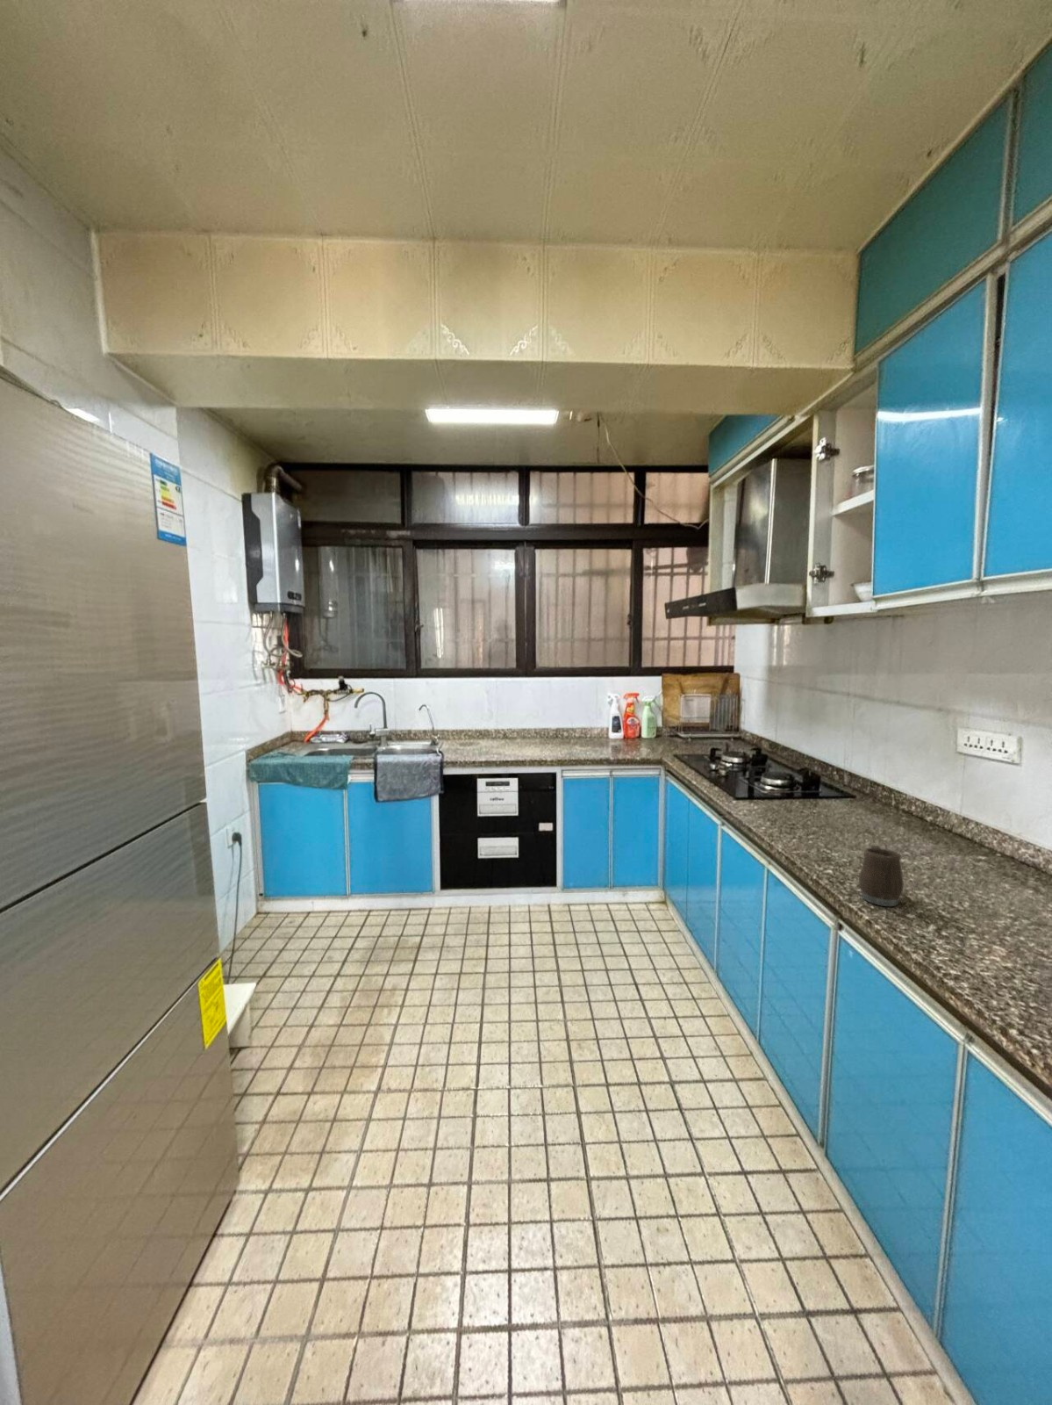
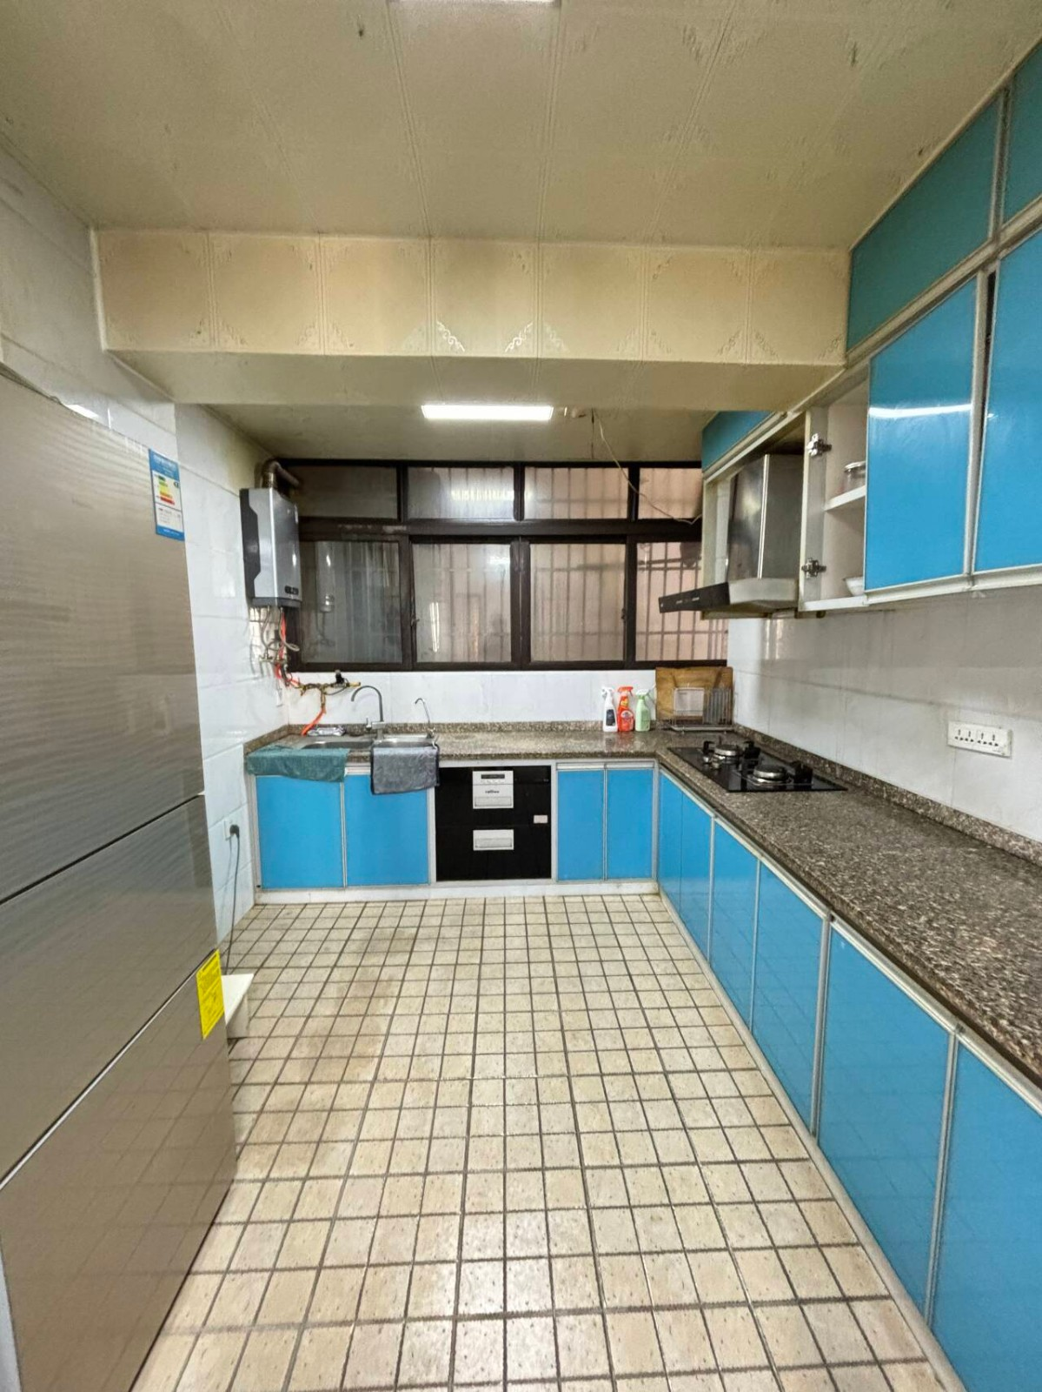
- mug [859,845,905,908]
